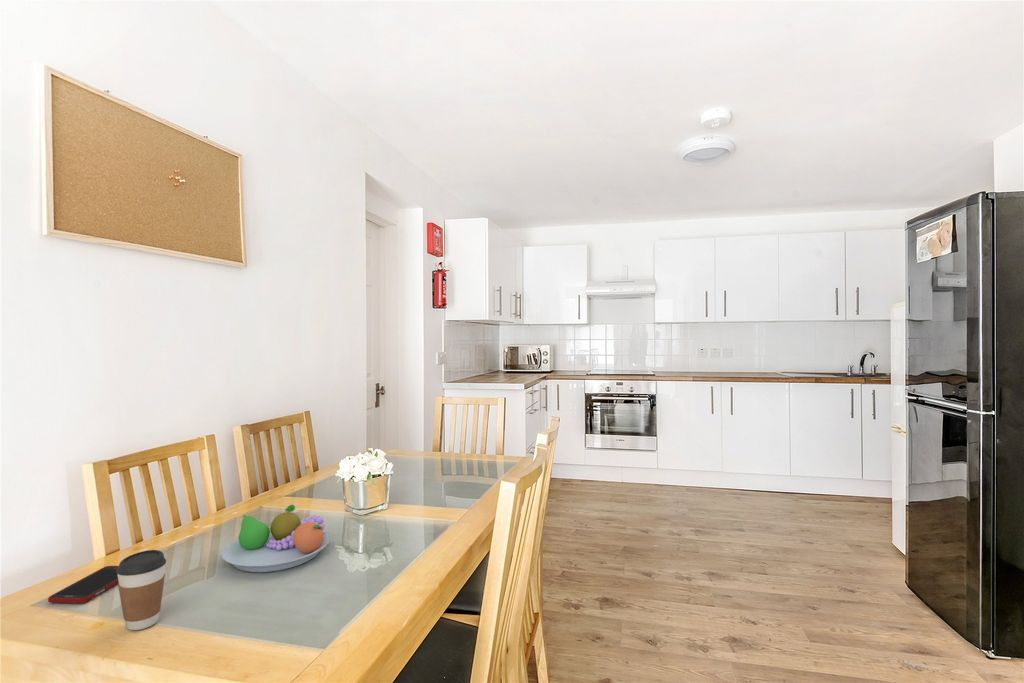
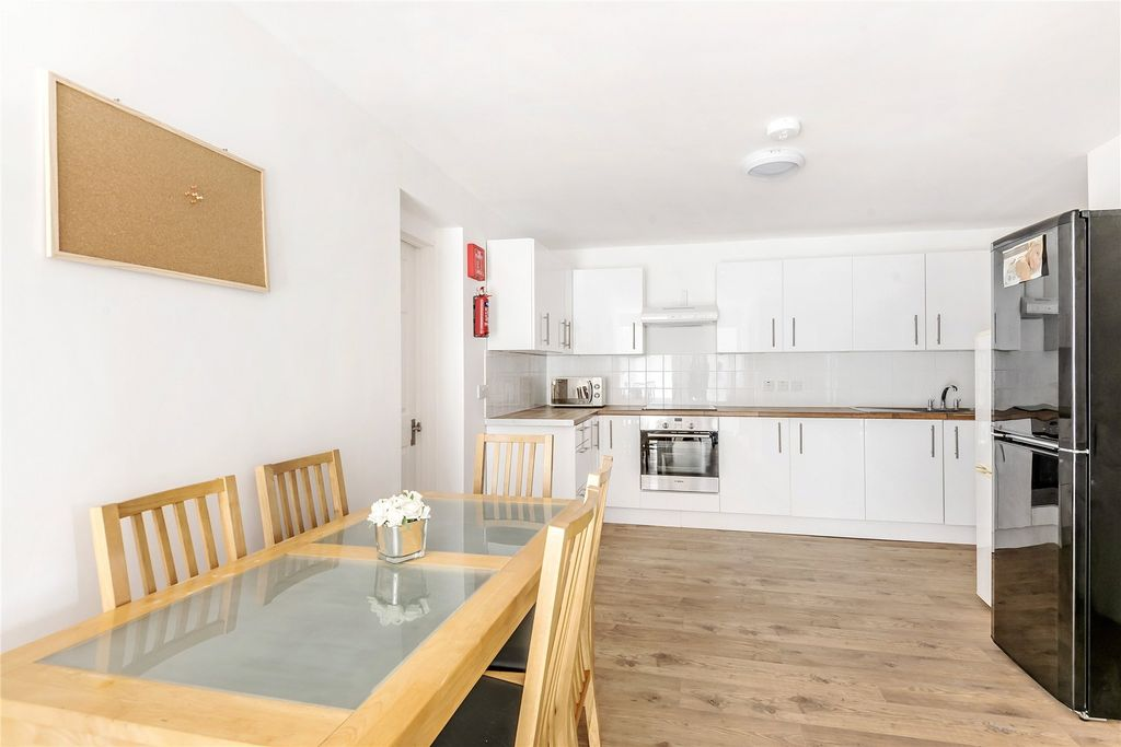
- coffee cup [116,549,167,631]
- fruit bowl [221,504,330,573]
- cell phone [47,565,119,604]
